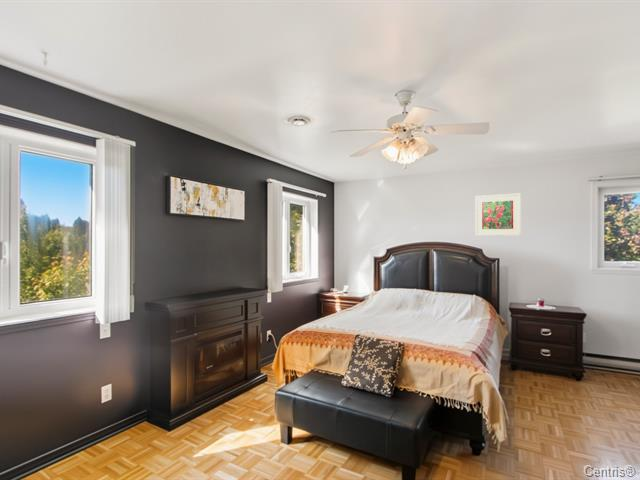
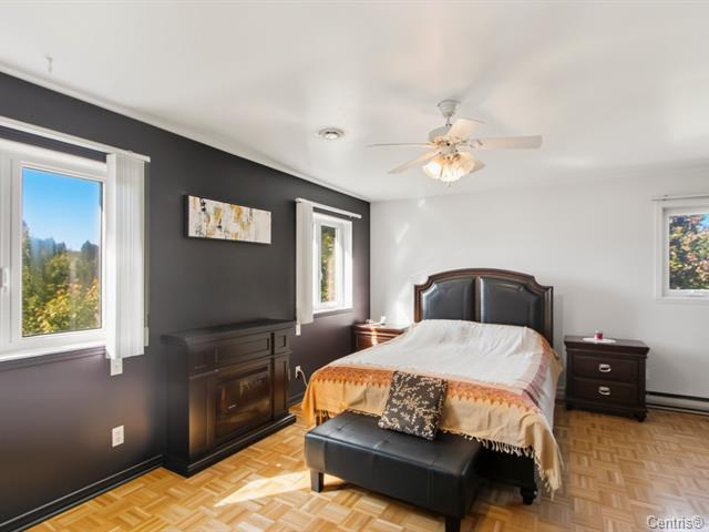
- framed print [474,192,522,237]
